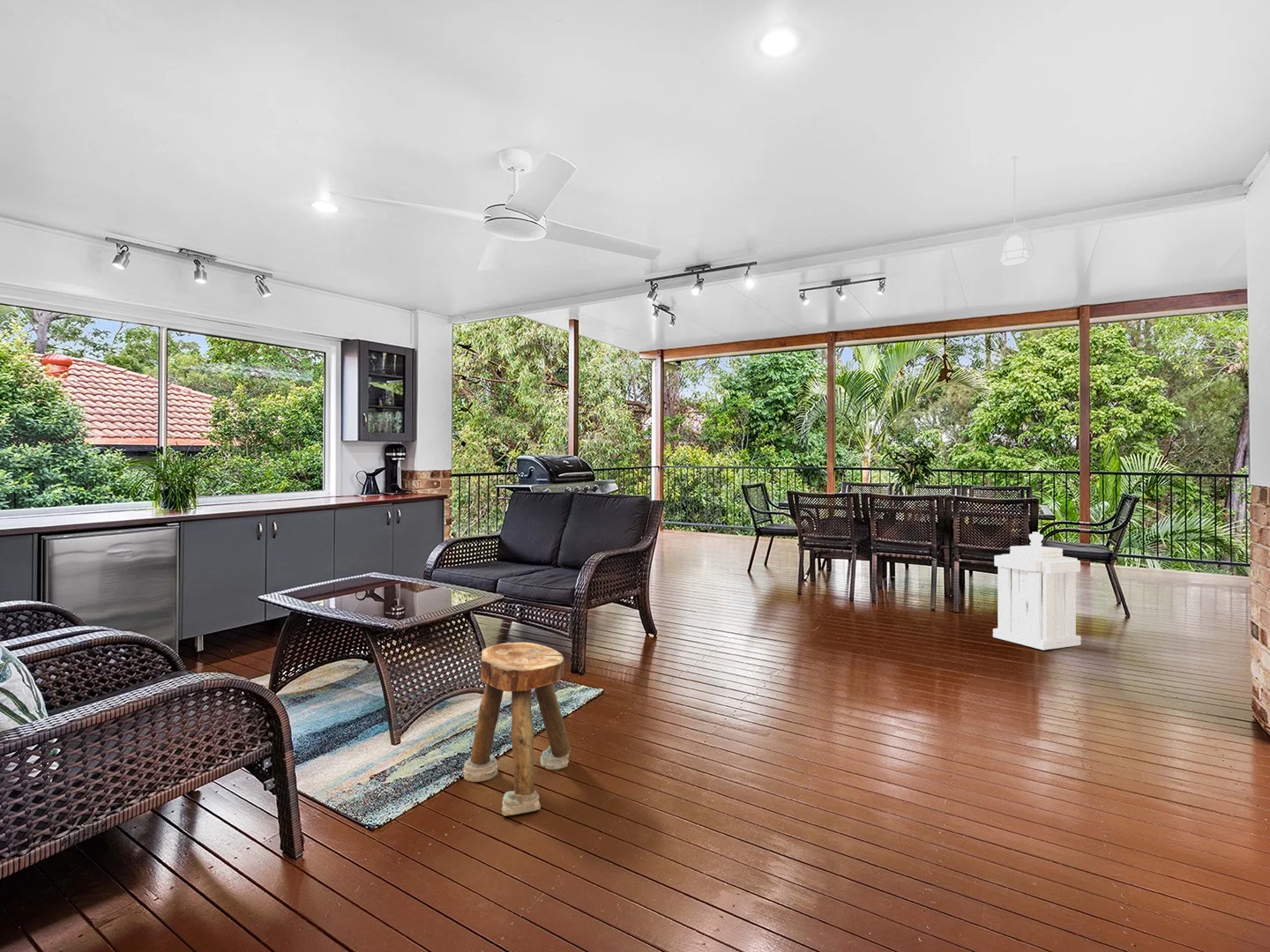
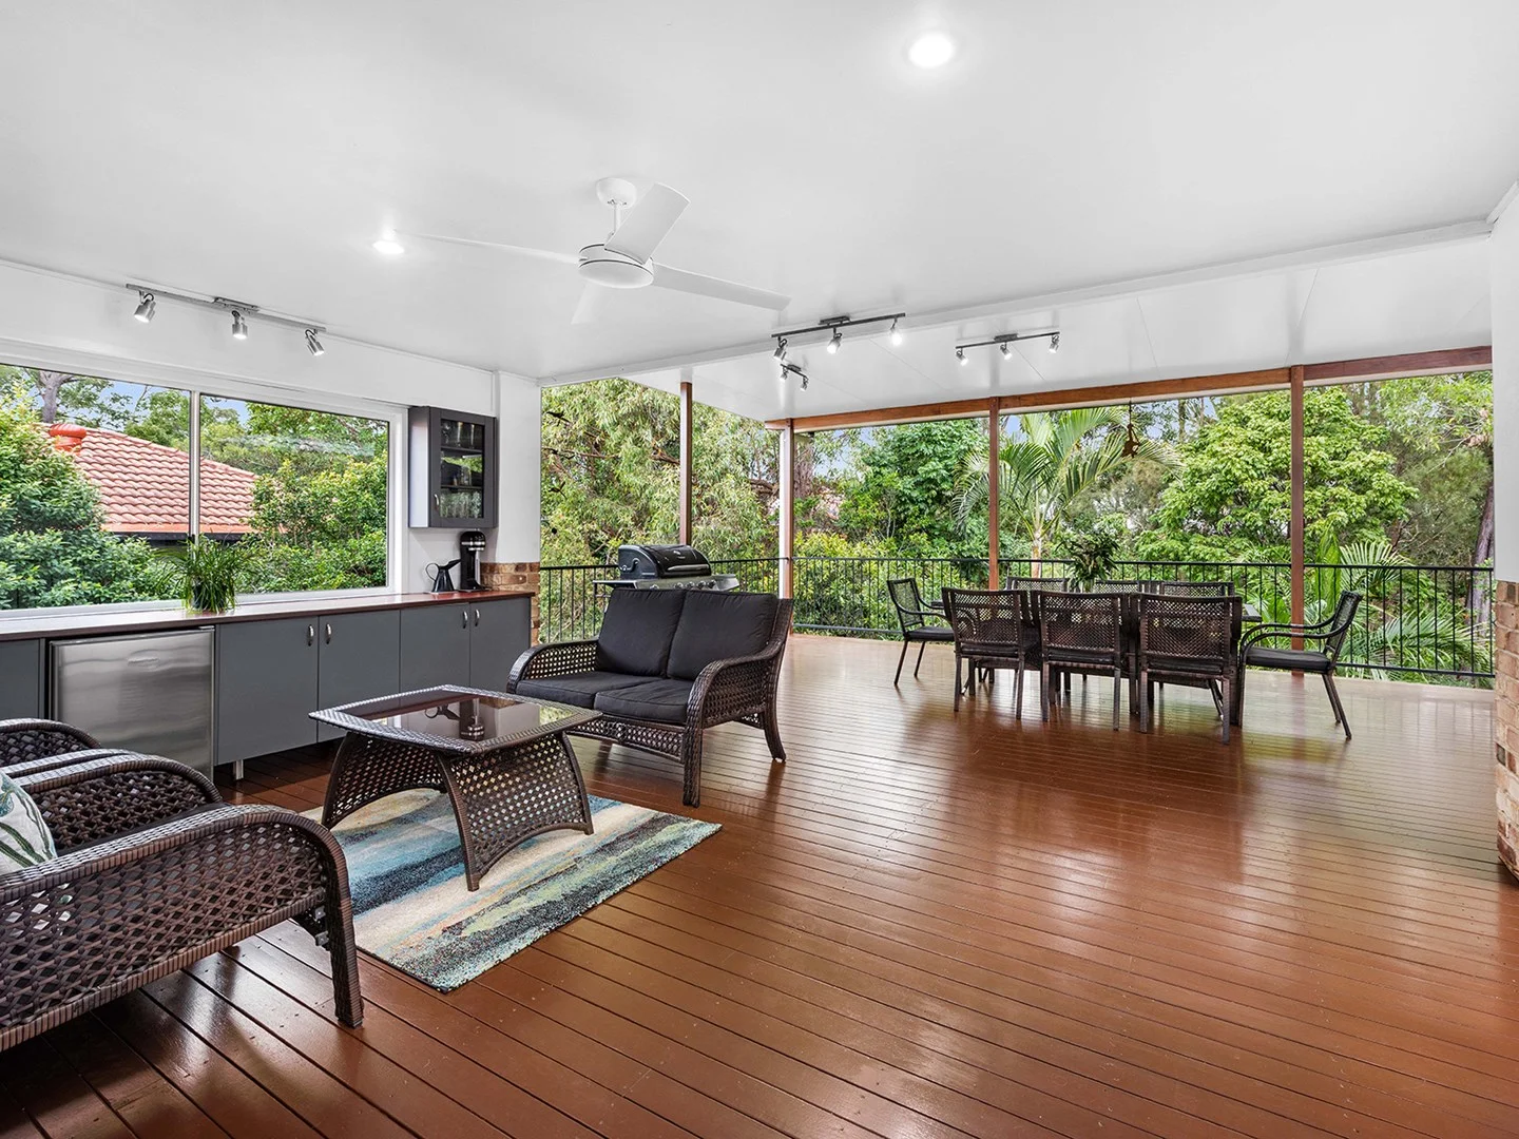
- pendant lamp [993,155,1036,268]
- lantern [992,531,1081,651]
- stool [462,642,571,817]
